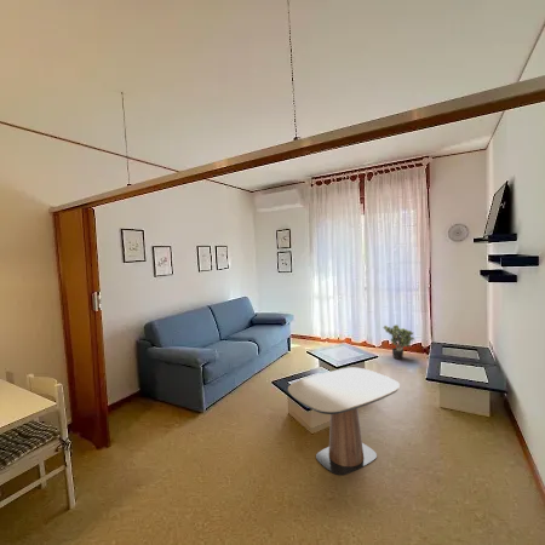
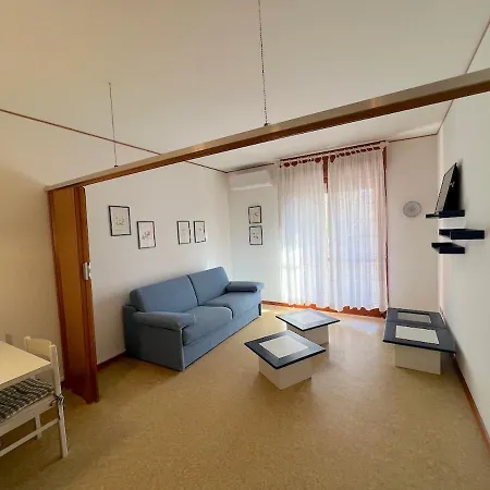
- potted plant [382,323,415,360]
- side table [287,367,401,476]
